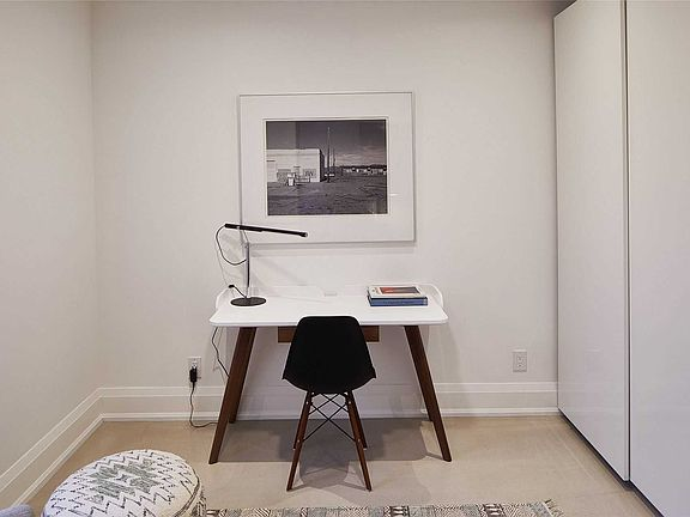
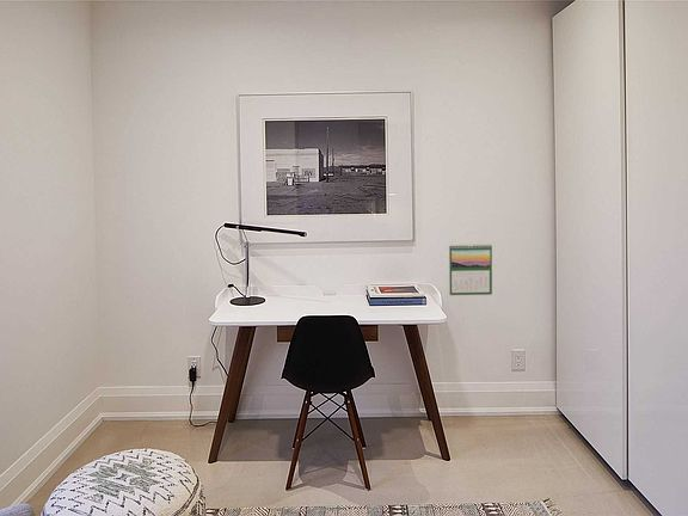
+ calendar [448,242,493,296]
